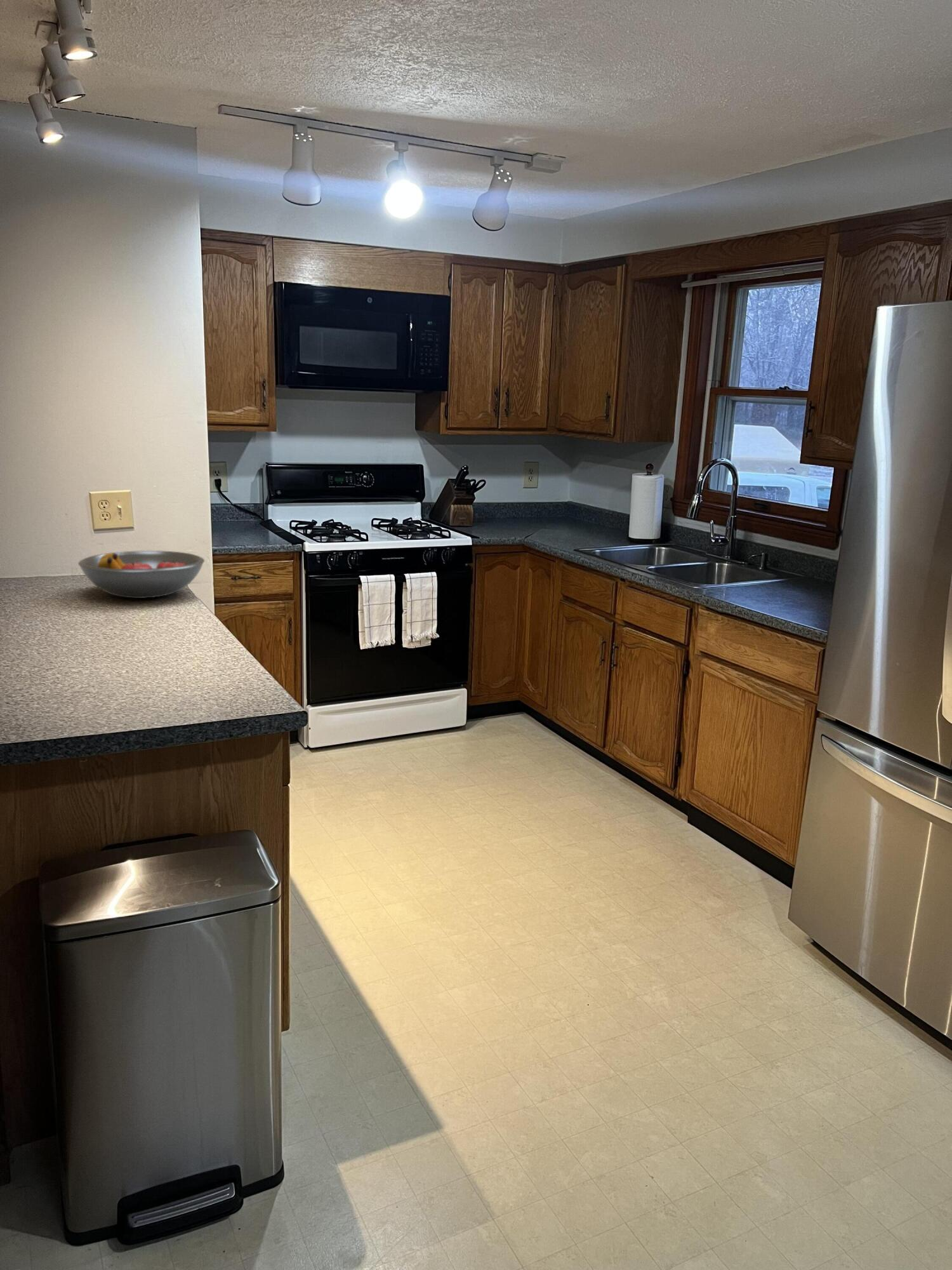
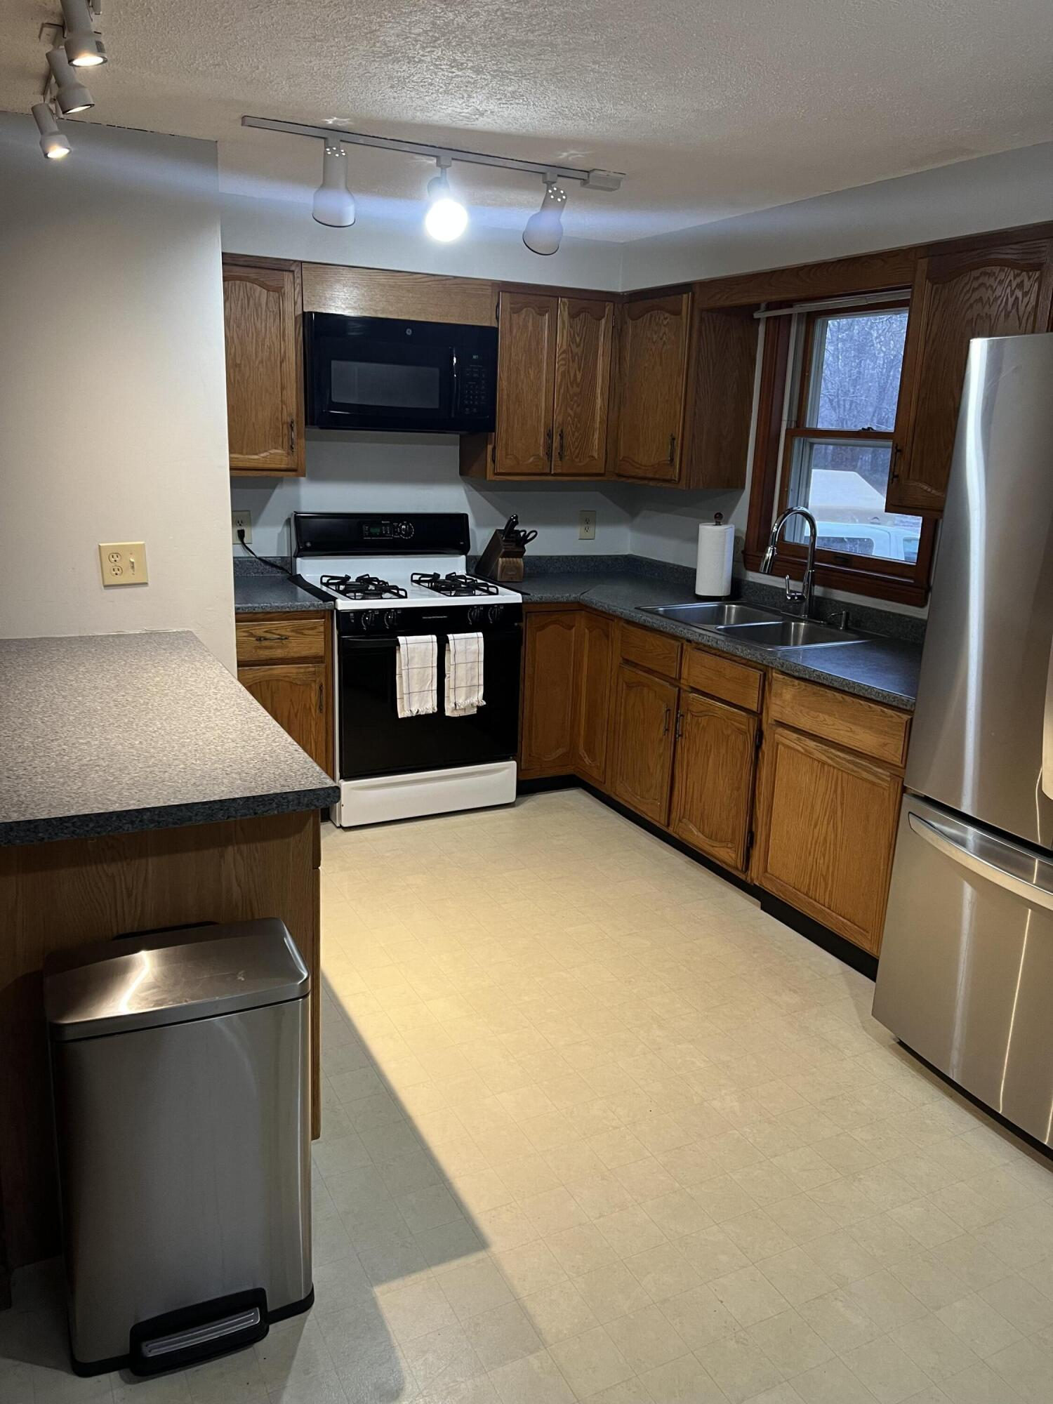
- fruit bowl [77,550,205,599]
